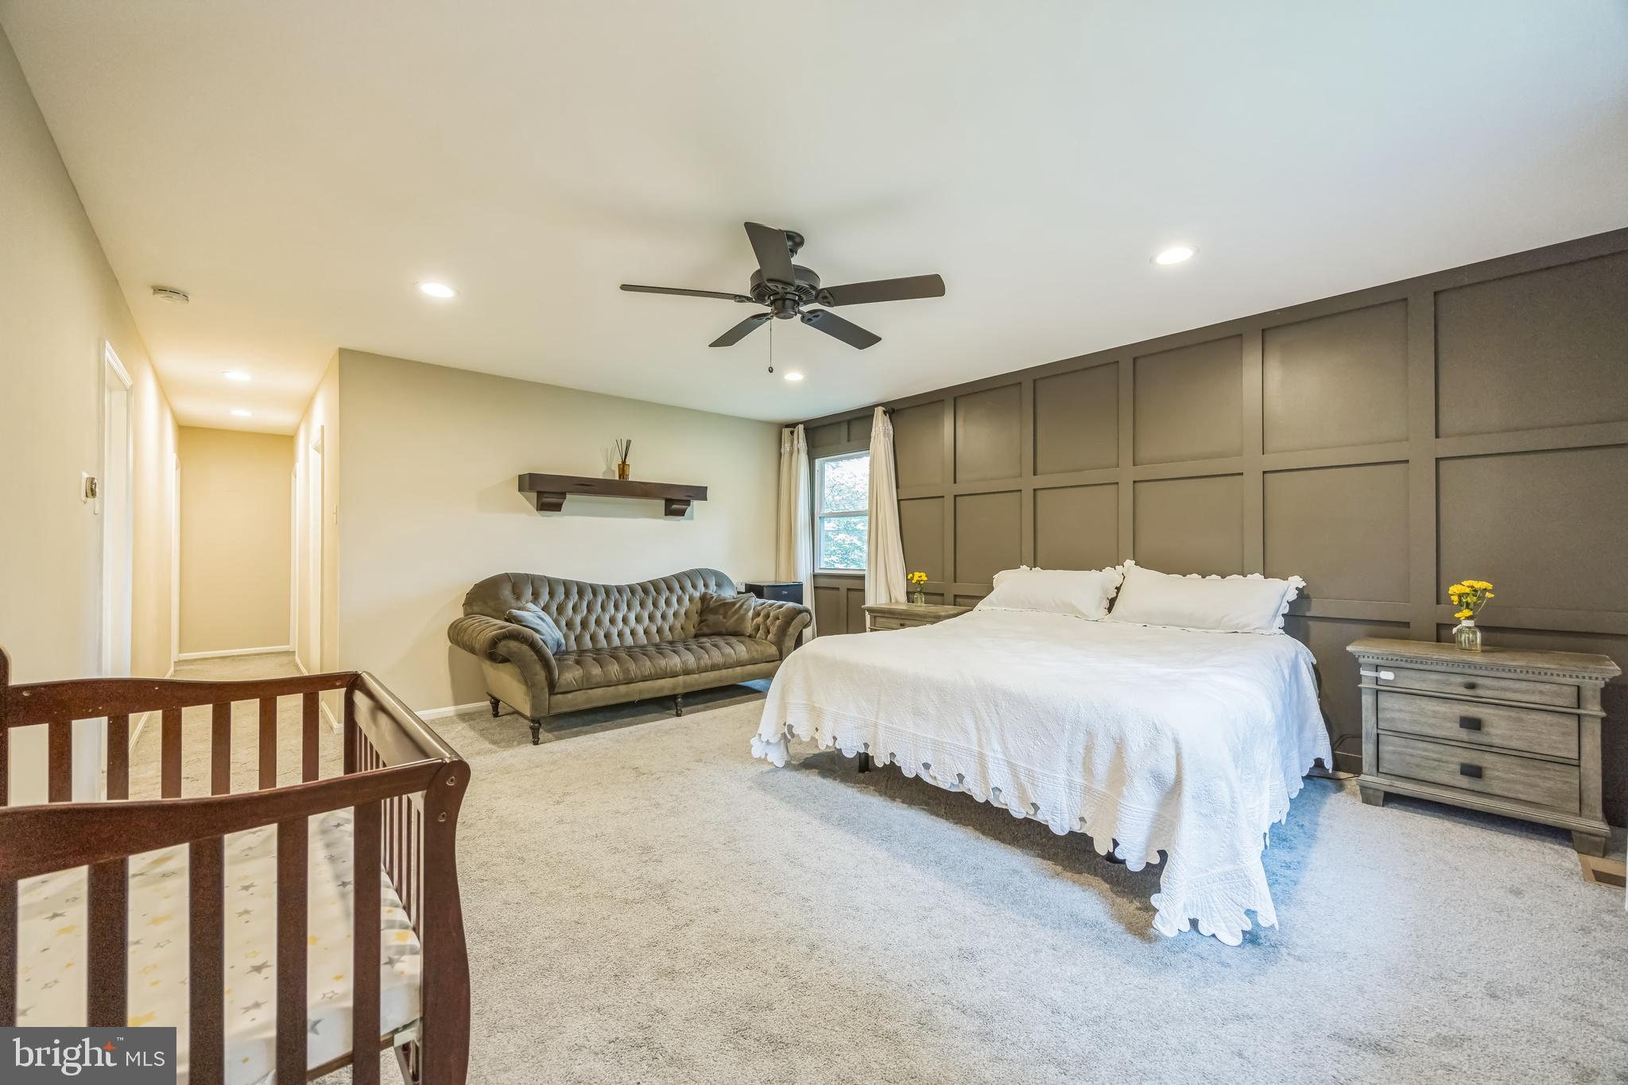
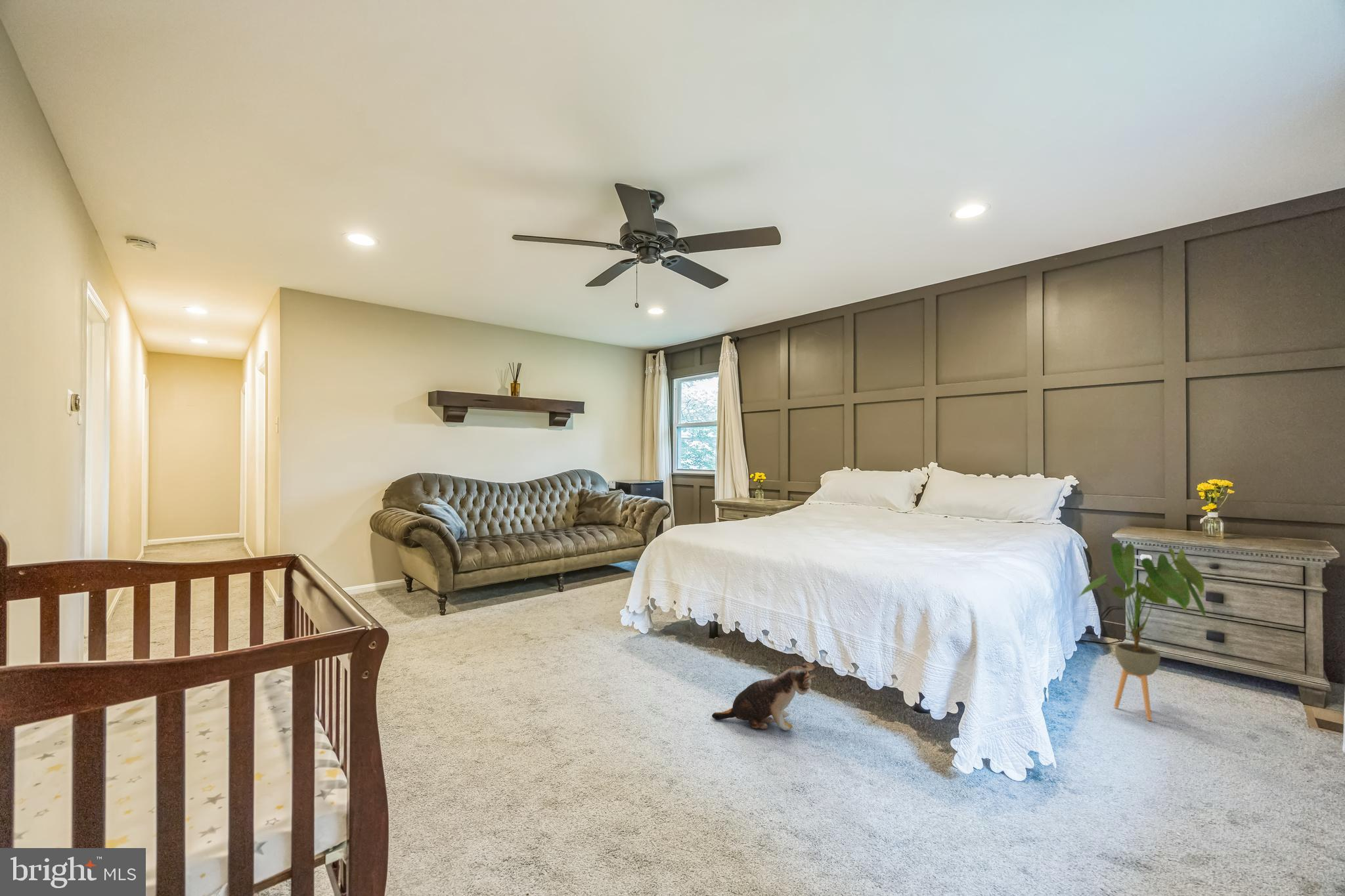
+ house plant [1076,542,1209,721]
+ plush toy [711,662,817,731]
